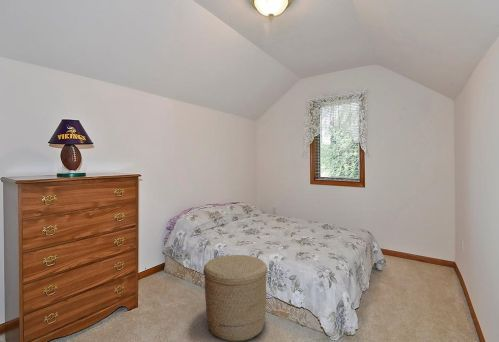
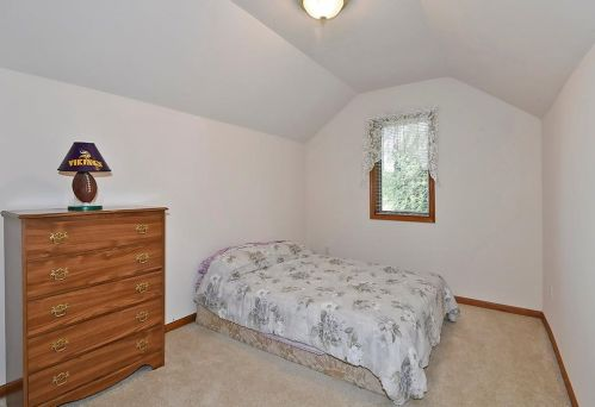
- basket [202,254,268,342]
